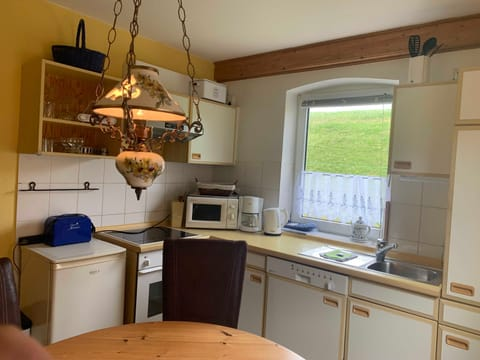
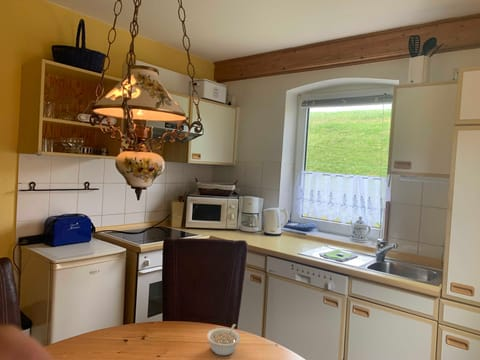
+ legume [206,323,241,356]
